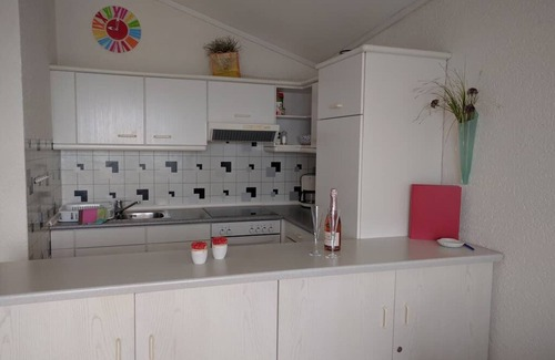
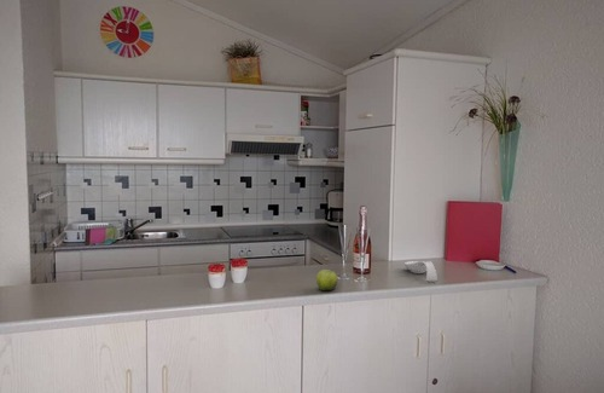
+ fruit [315,268,338,293]
+ spoon rest [403,260,439,282]
